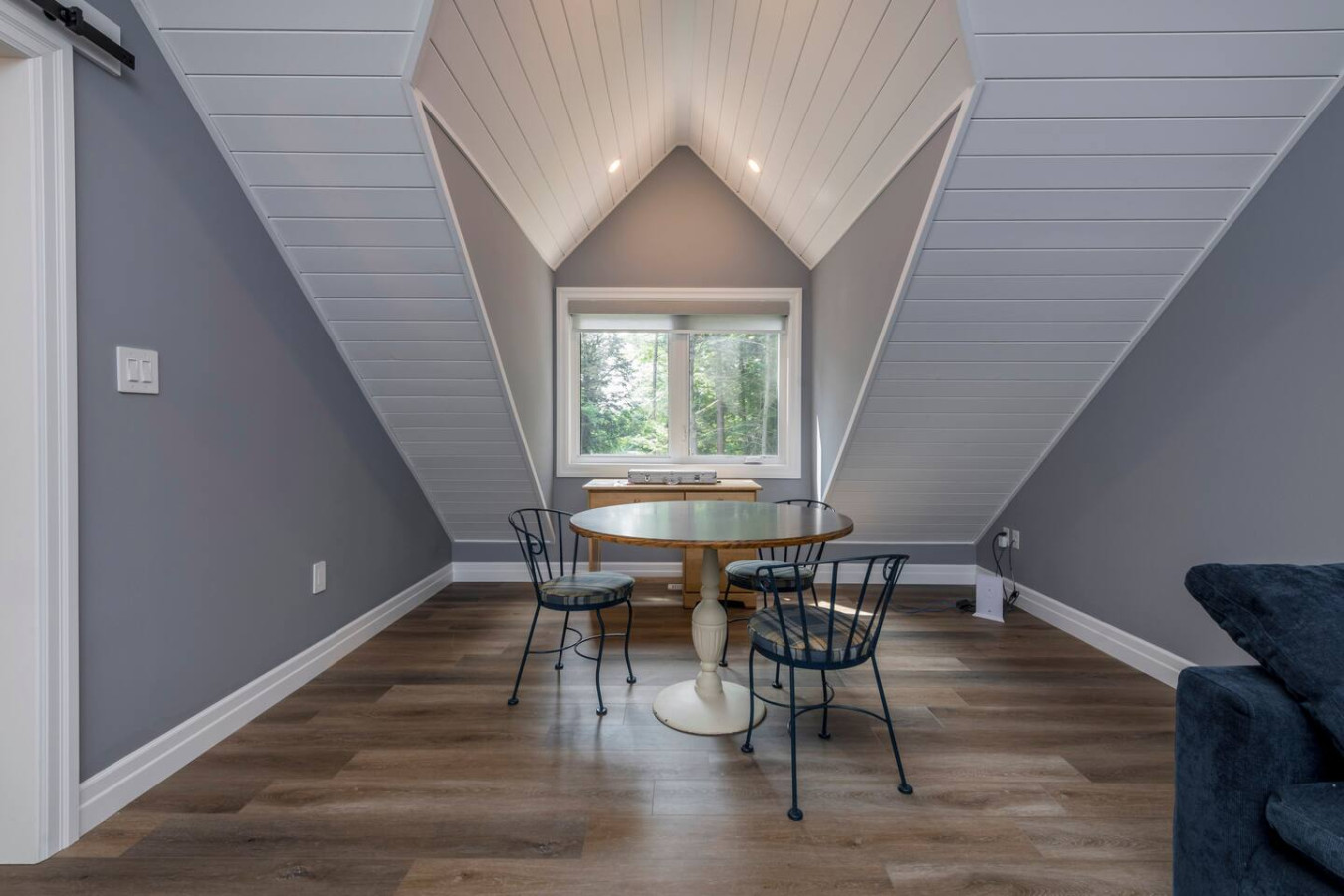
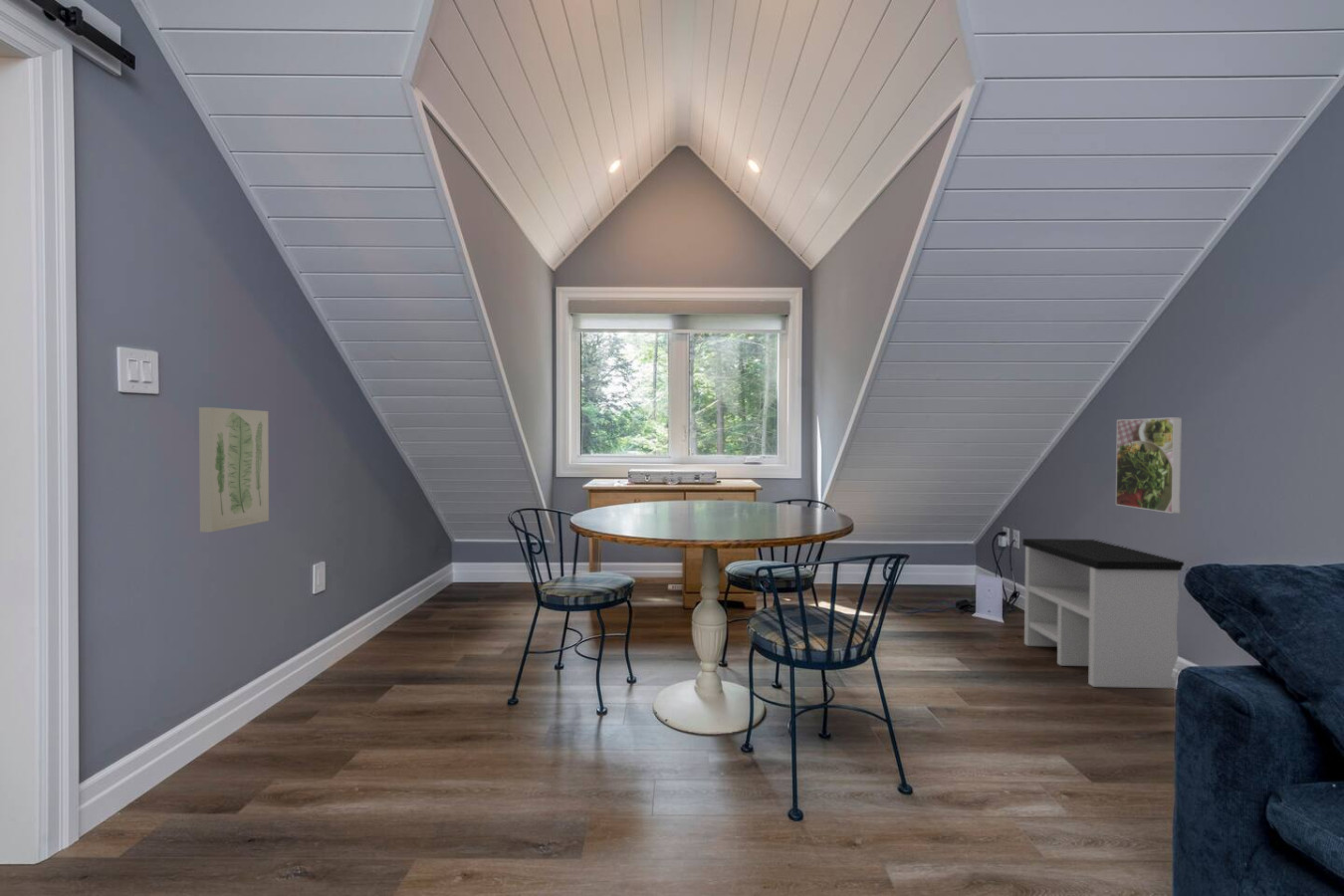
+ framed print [1115,416,1183,515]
+ wall art [198,406,270,533]
+ side table [1021,538,1189,689]
